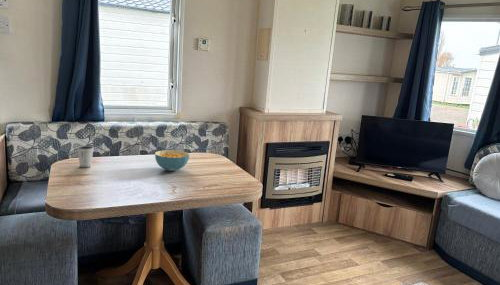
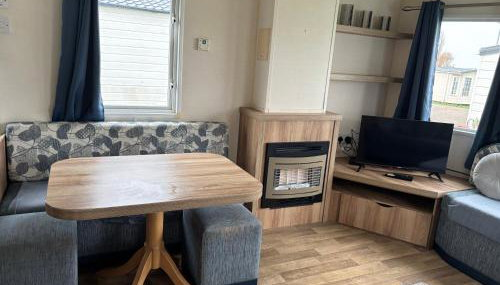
- dixie cup [76,145,95,168]
- cereal bowl [154,149,190,172]
